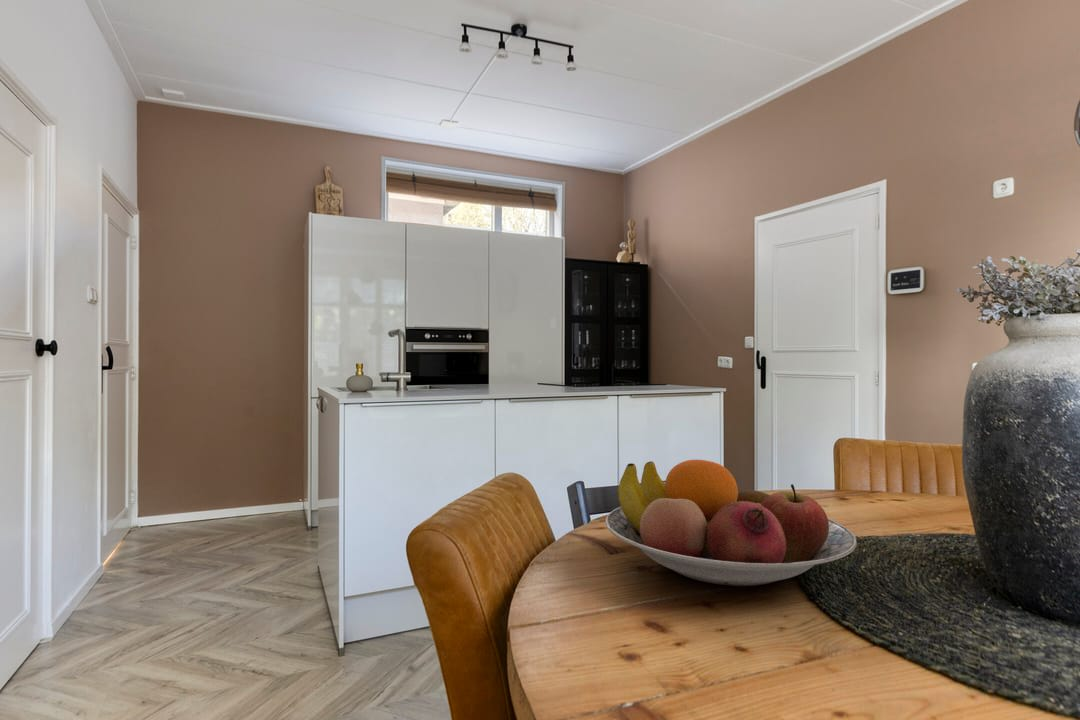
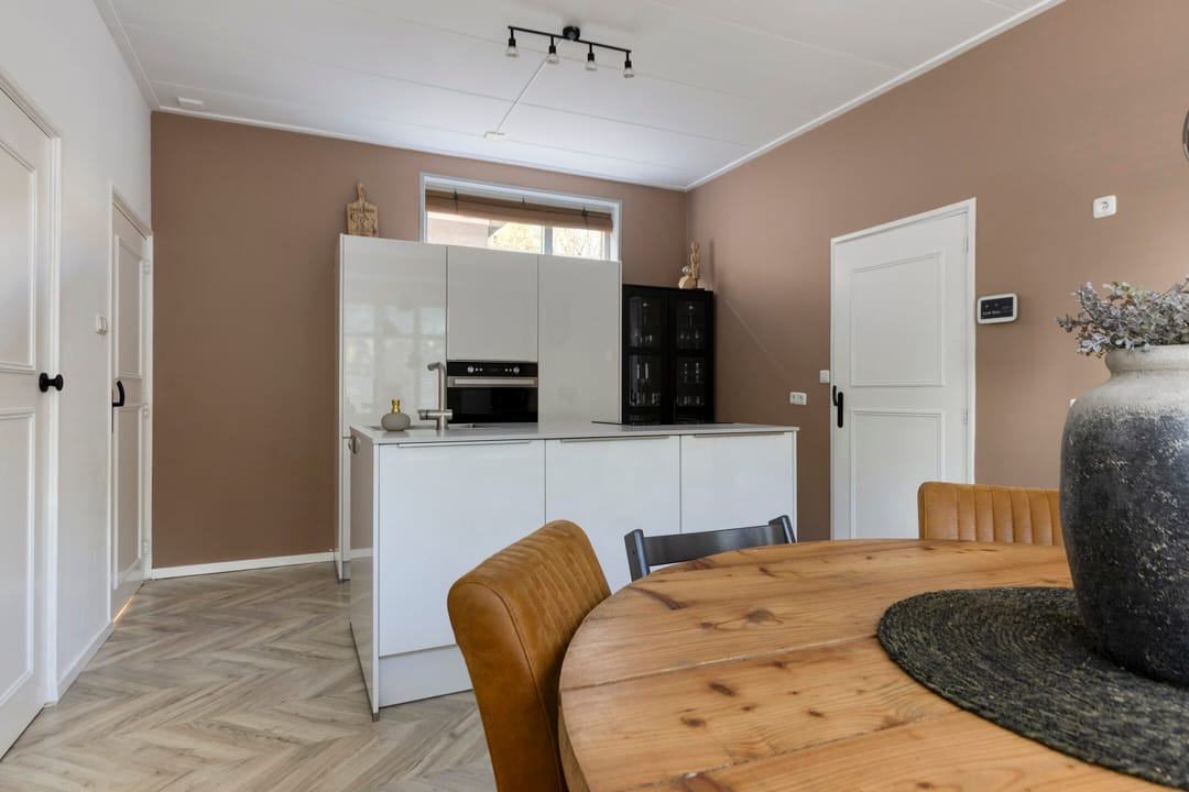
- fruit bowl [605,459,858,587]
